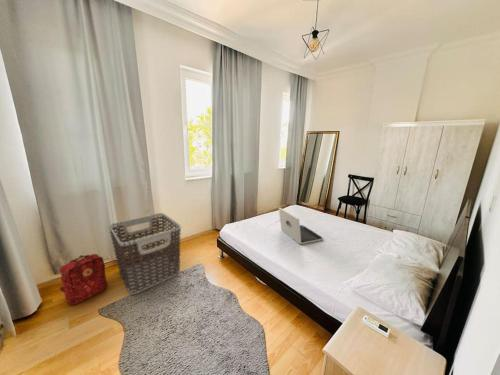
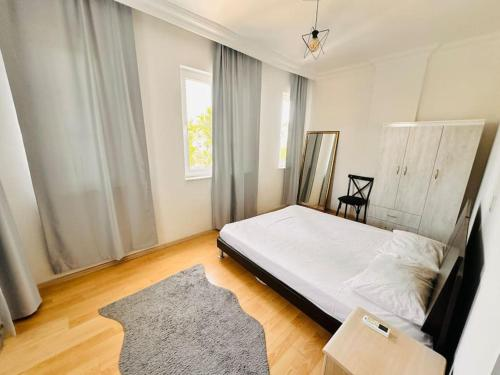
- laptop [278,206,324,245]
- clothes hamper [108,212,182,296]
- backpack [58,253,108,306]
